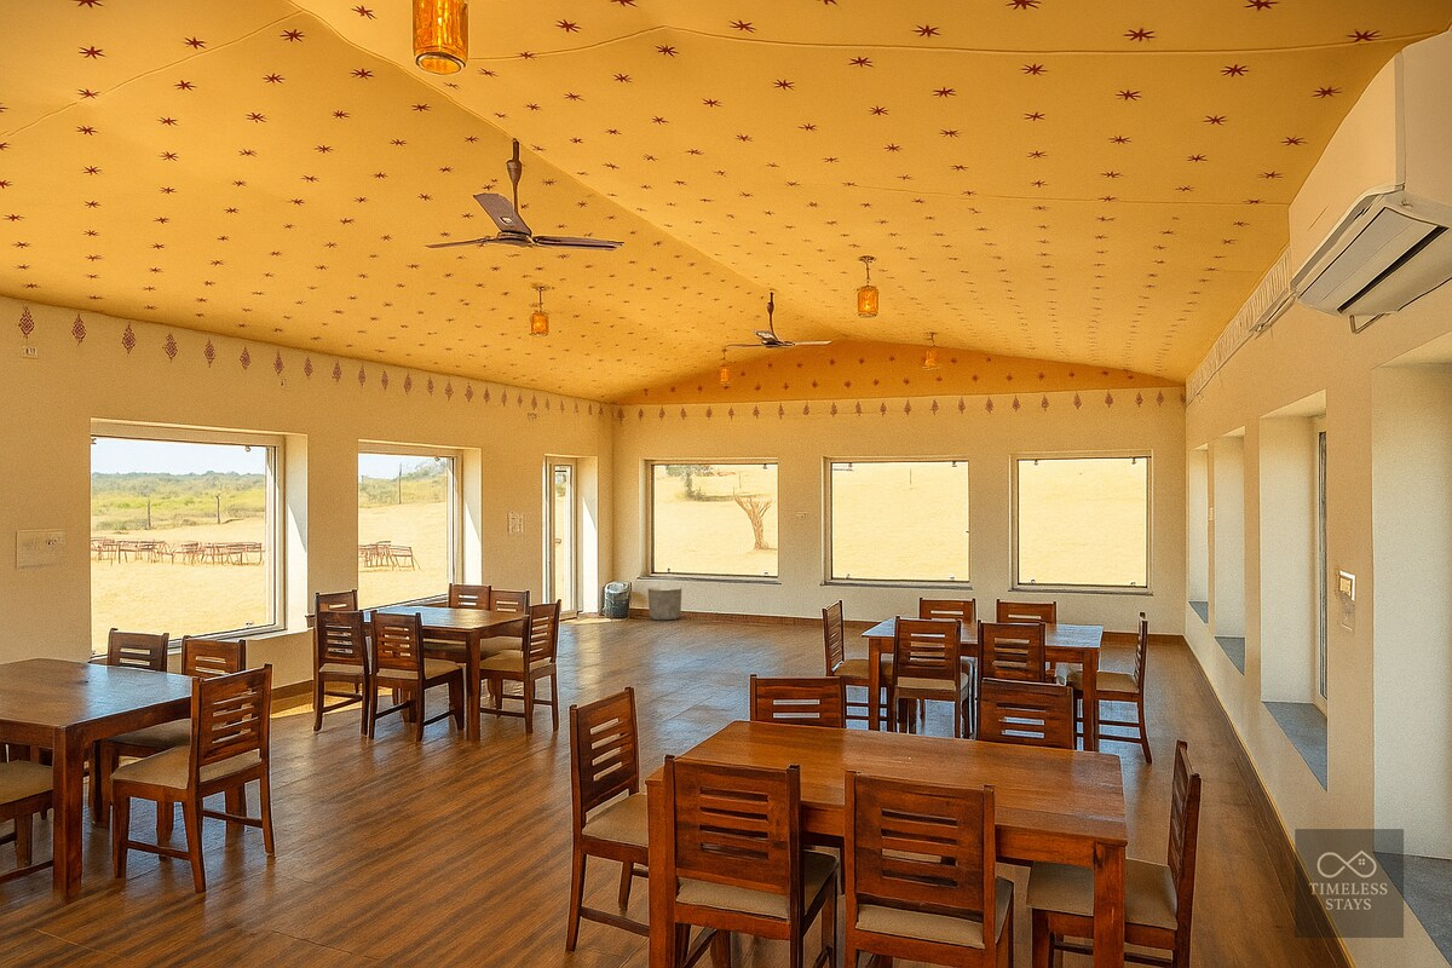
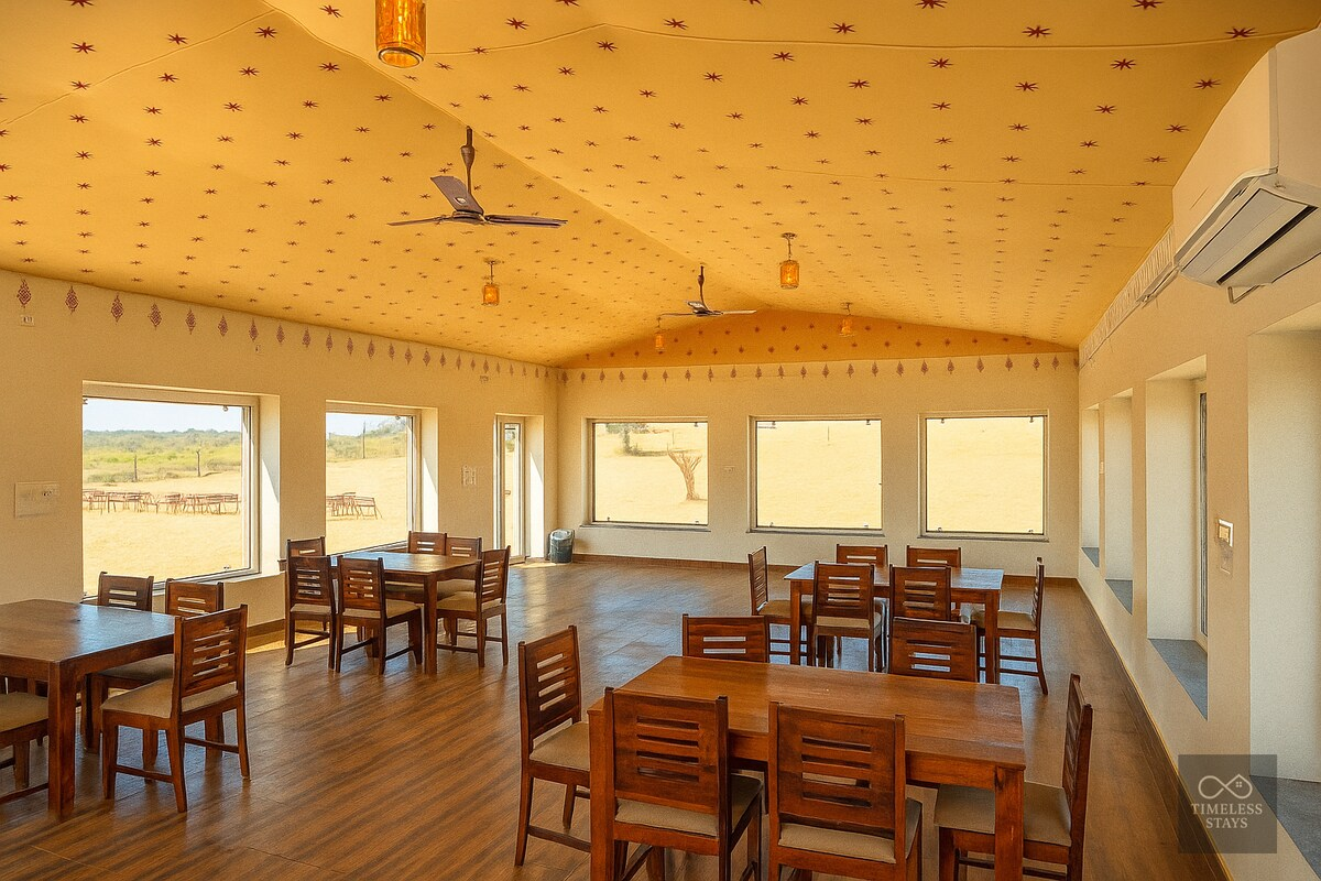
- planter [647,586,682,622]
